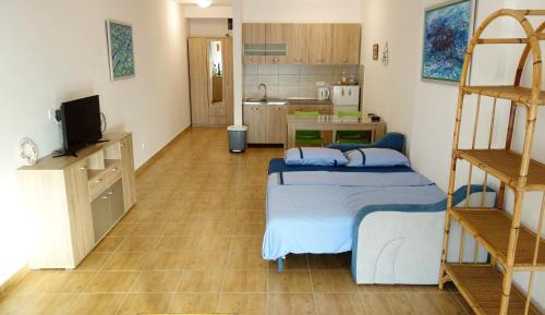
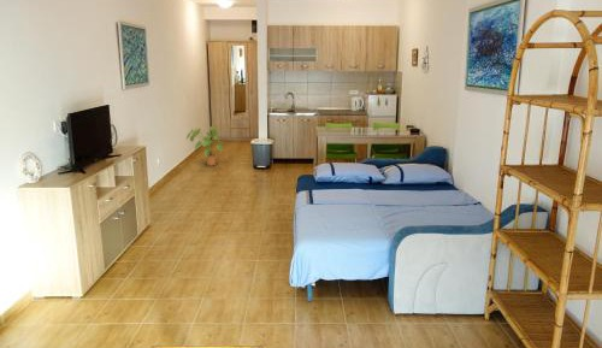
+ house plant [185,125,224,167]
